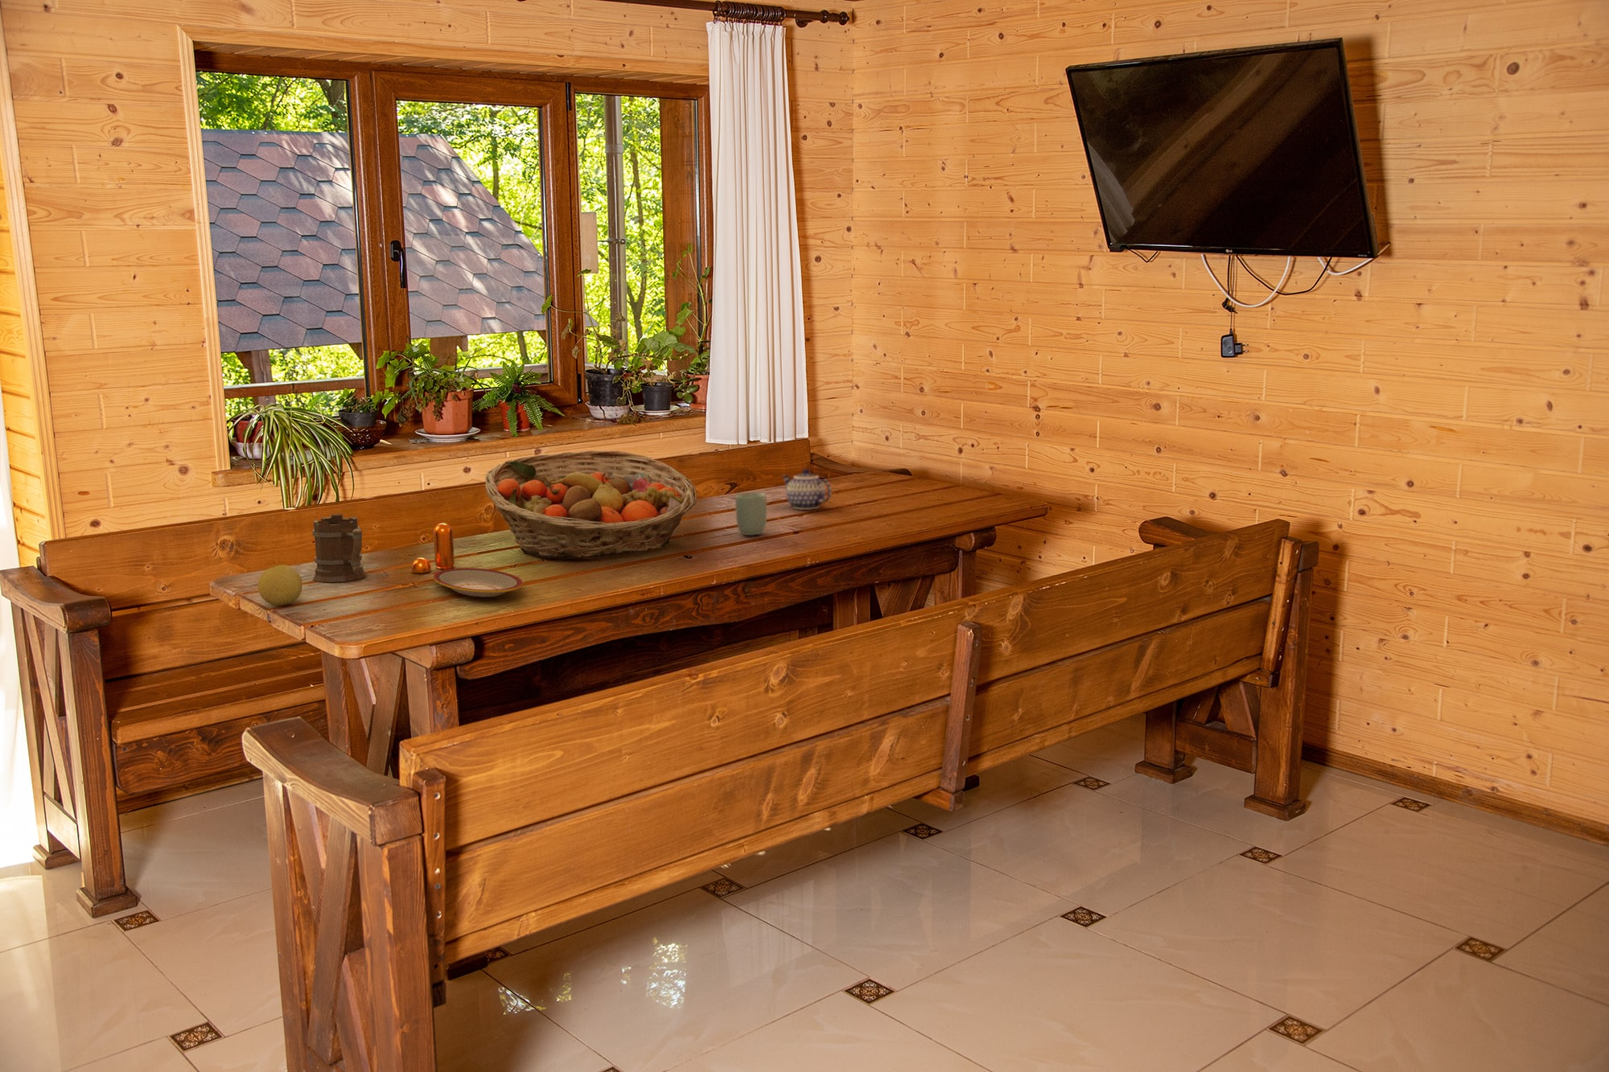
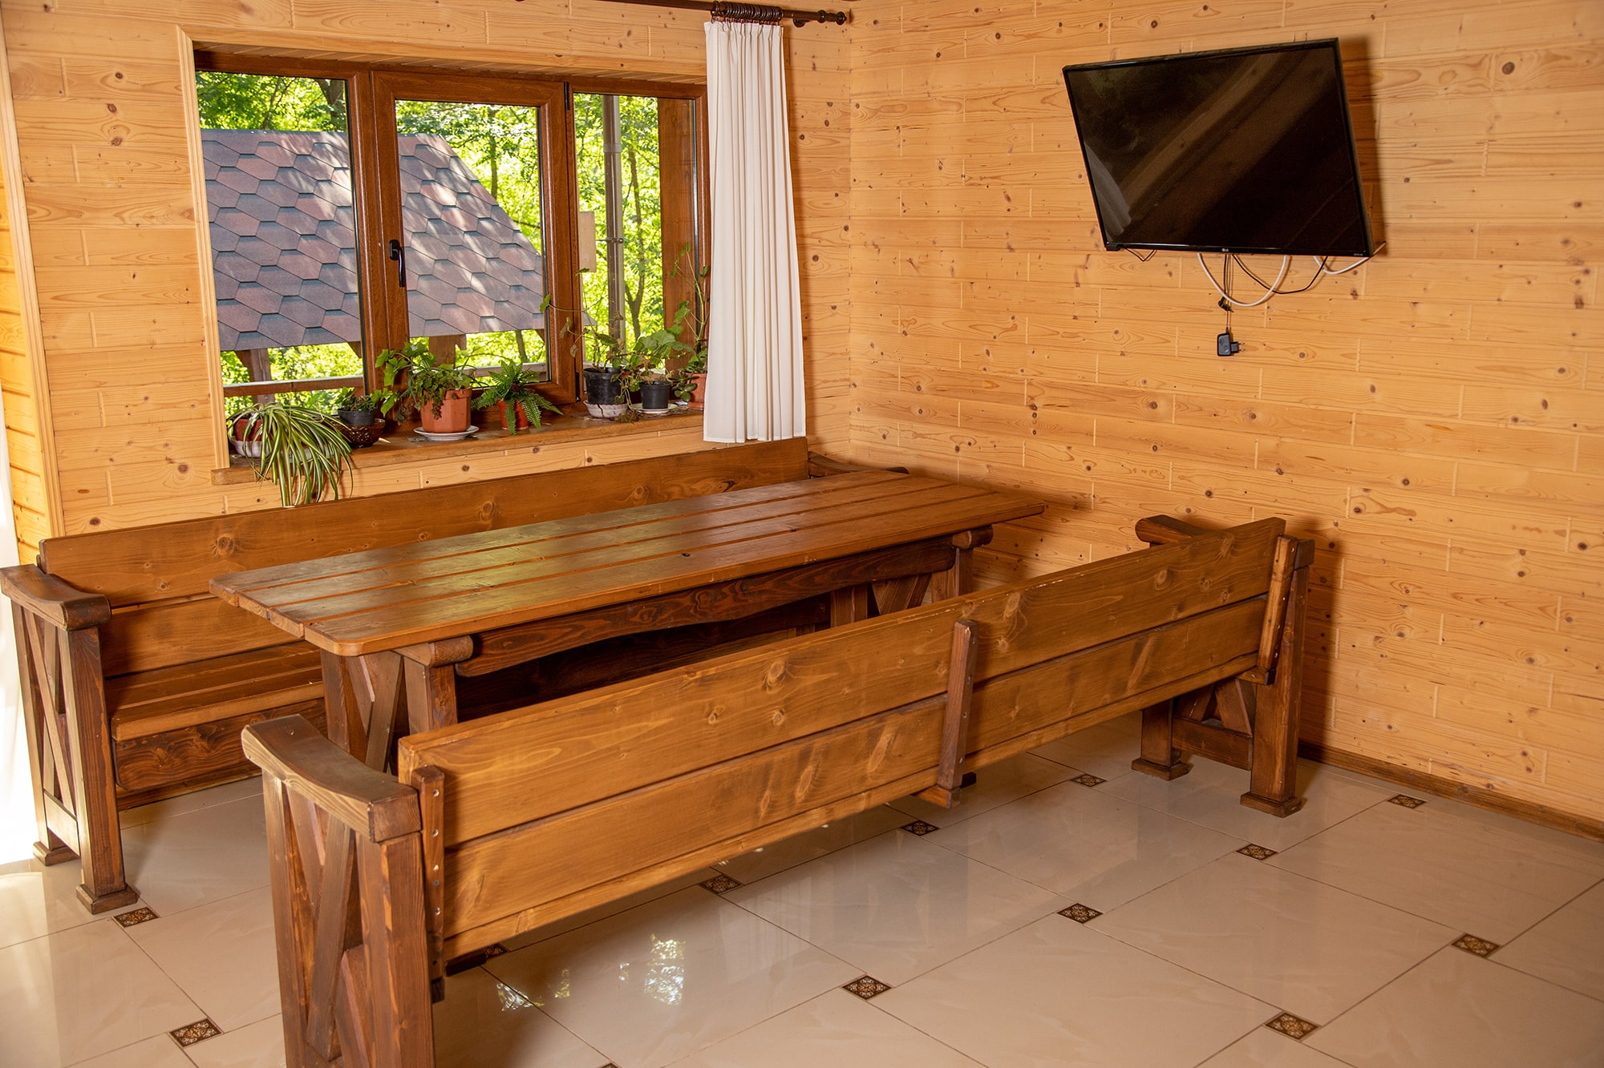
- teapot [781,468,831,511]
- pepper shaker [410,523,456,574]
- apple [257,565,304,607]
- plate [433,567,524,597]
- fruit basket [484,450,697,560]
- mug [311,513,367,583]
- cup [735,492,768,536]
